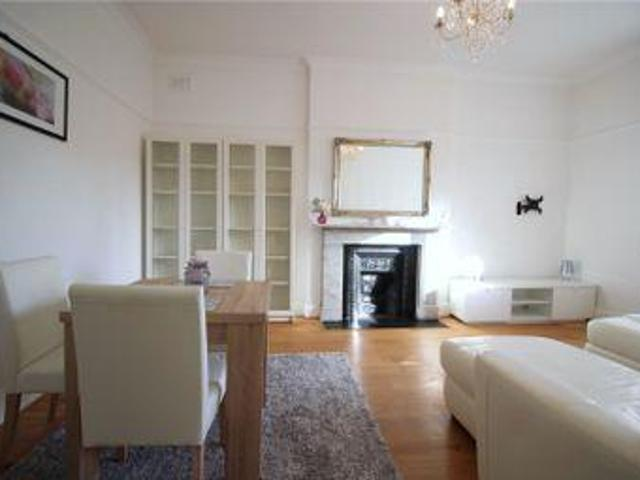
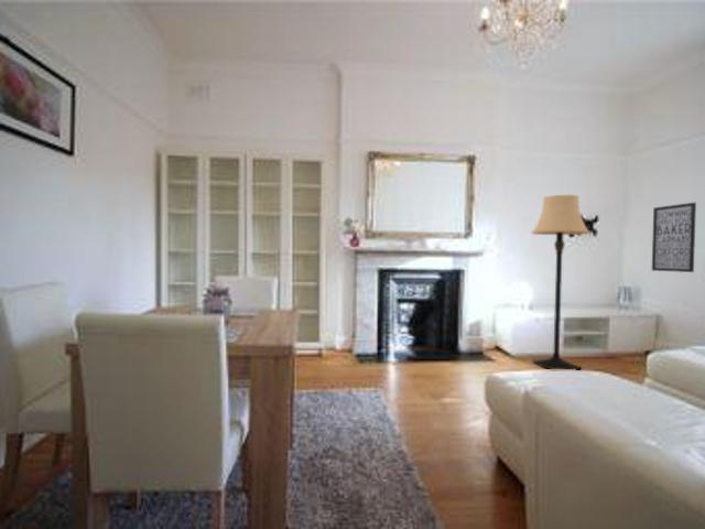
+ wall art [651,202,697,273]
+ lamp [530,194,592,371]
